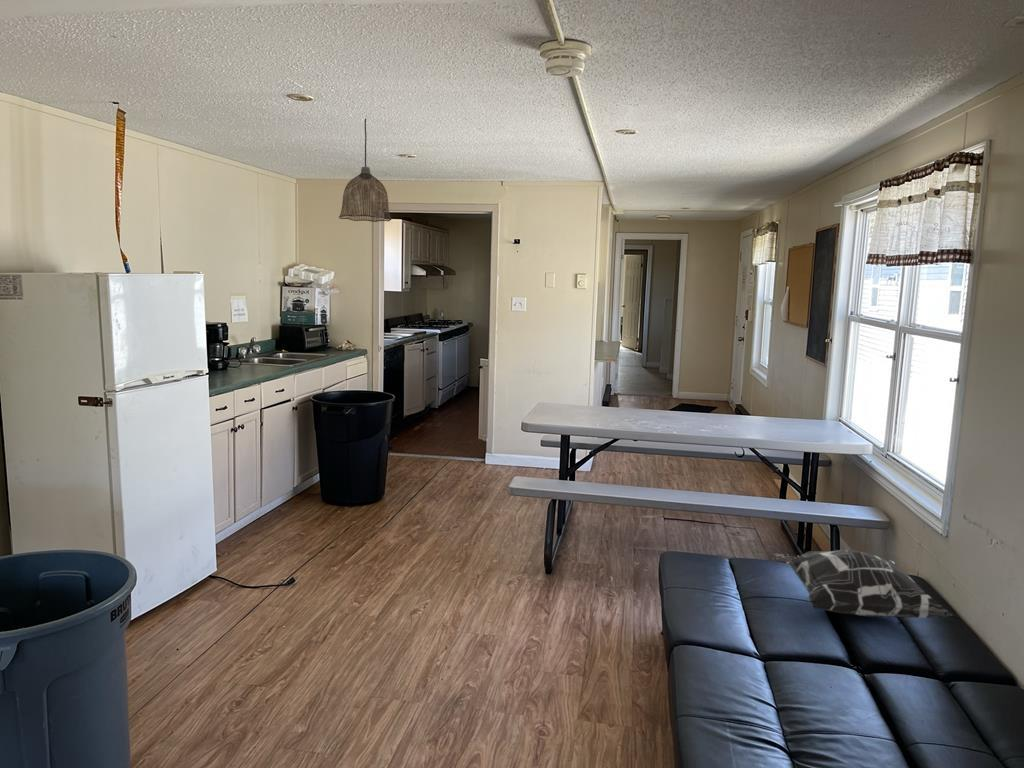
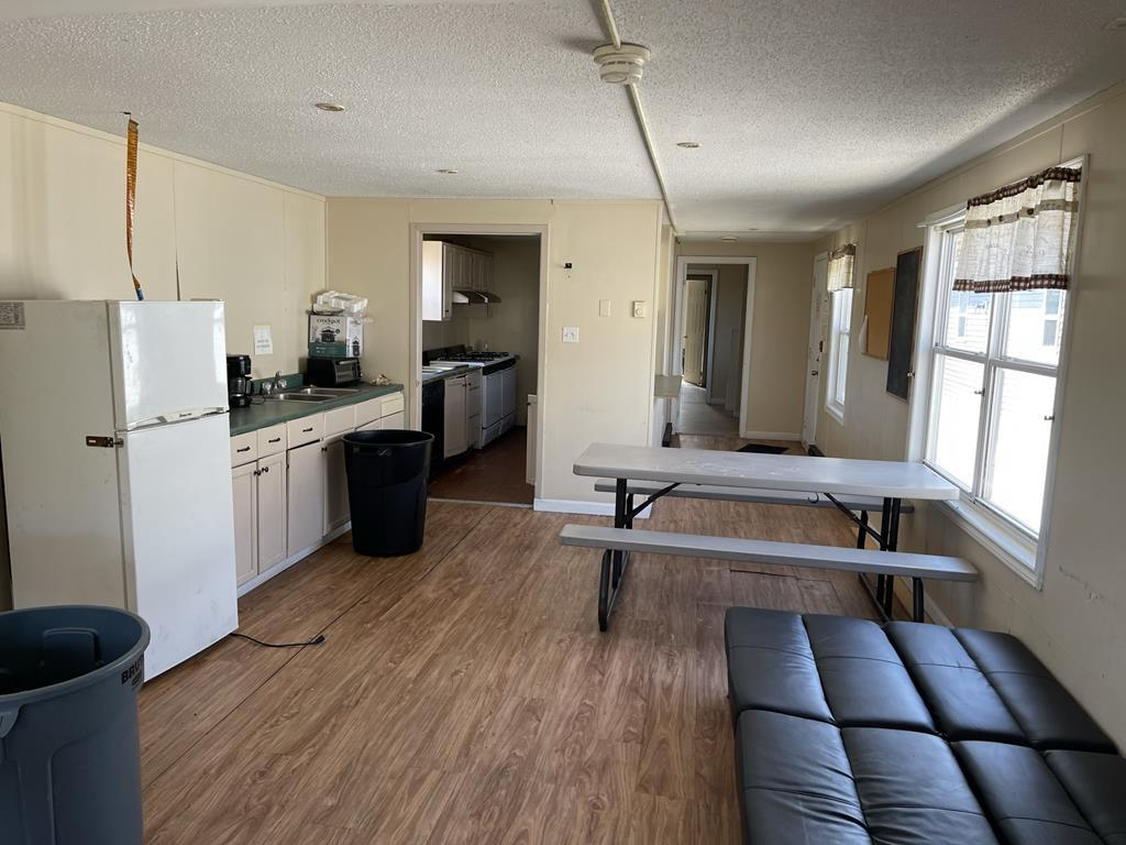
- decorative pillow [769,548,954,619]
- pendant lamp [338,118,392,223]
